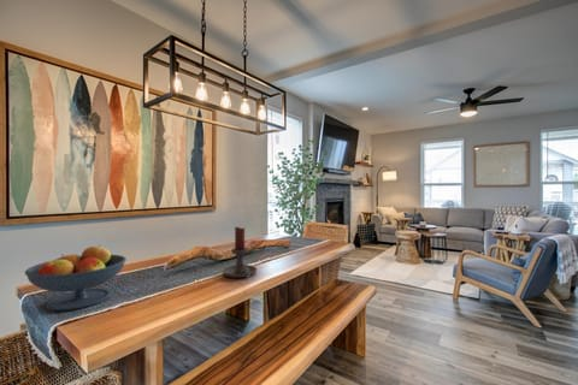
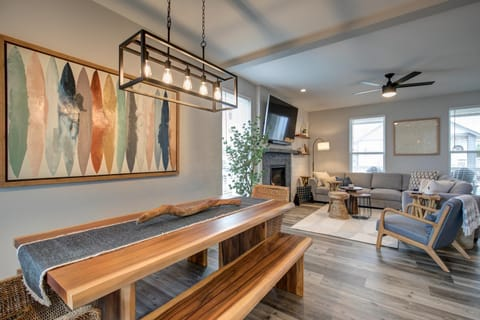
- candle holder [222,226,258,279]
- fruit bowl [24,244,128,312]
